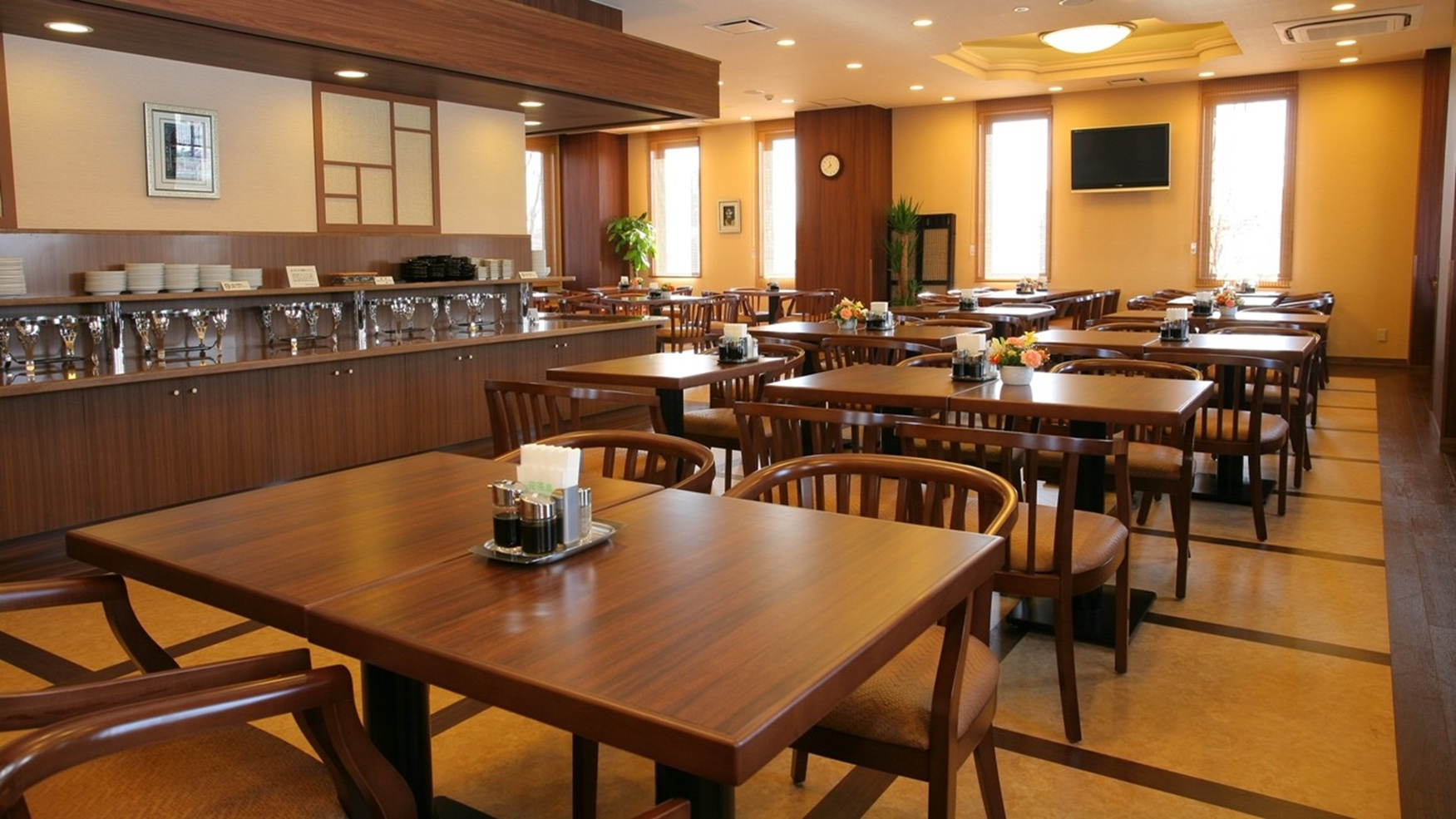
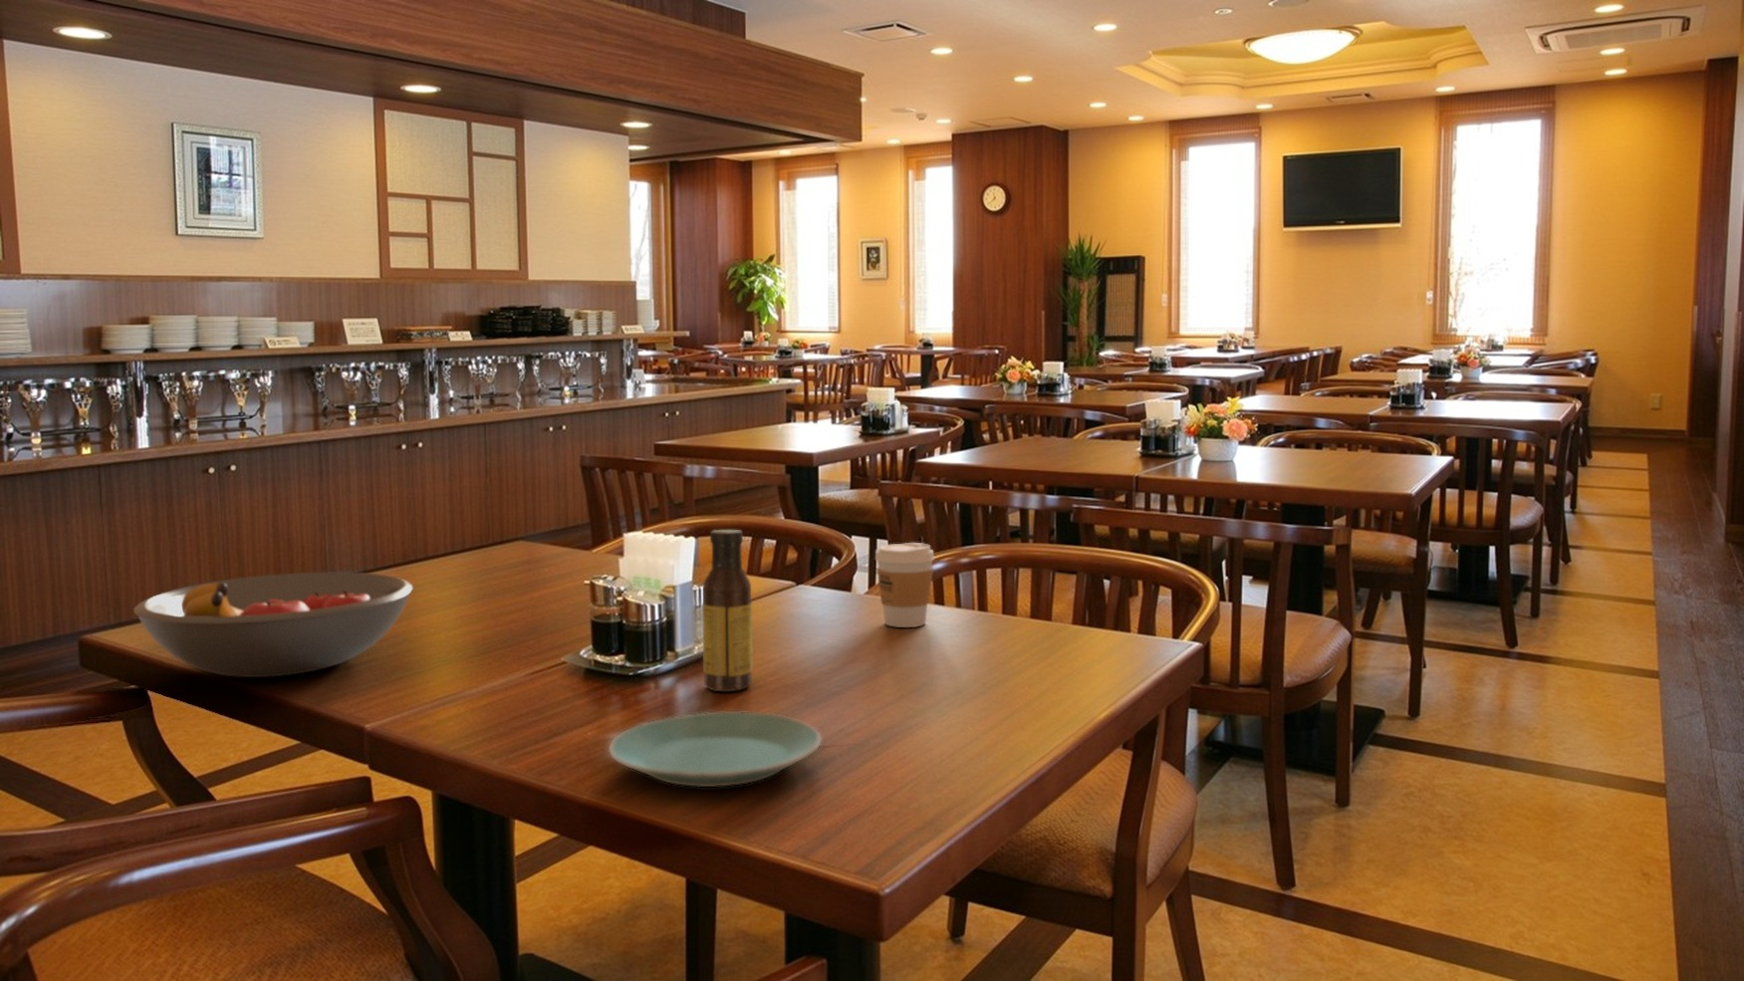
+ coffee cup [874,541,935,629]
+ sauce bottle [701,529,753,692]
+ fruit bowl [133,571,414,678]
+ plate [607,710,823,788]
